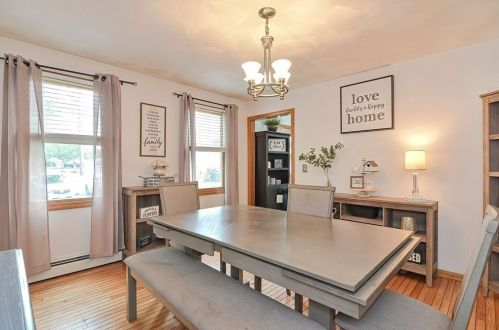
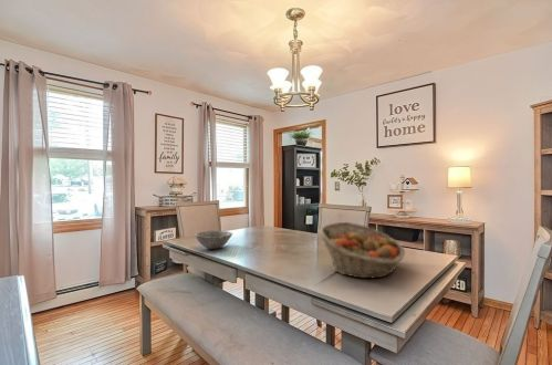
+ bowl [194,230,233,250]
+ fruit basket [317,221,406,279]
